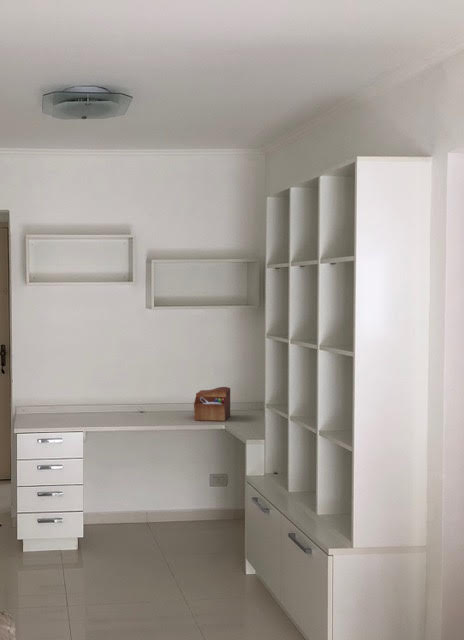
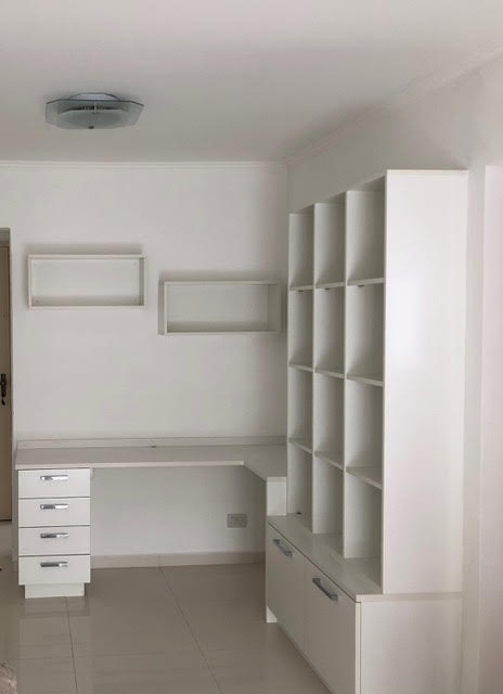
- sewing box [193,386,231,422]
